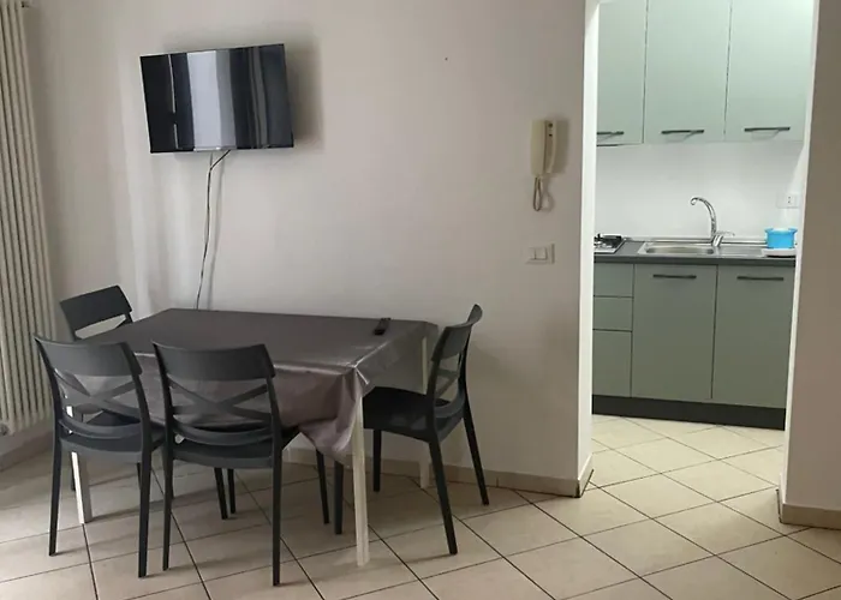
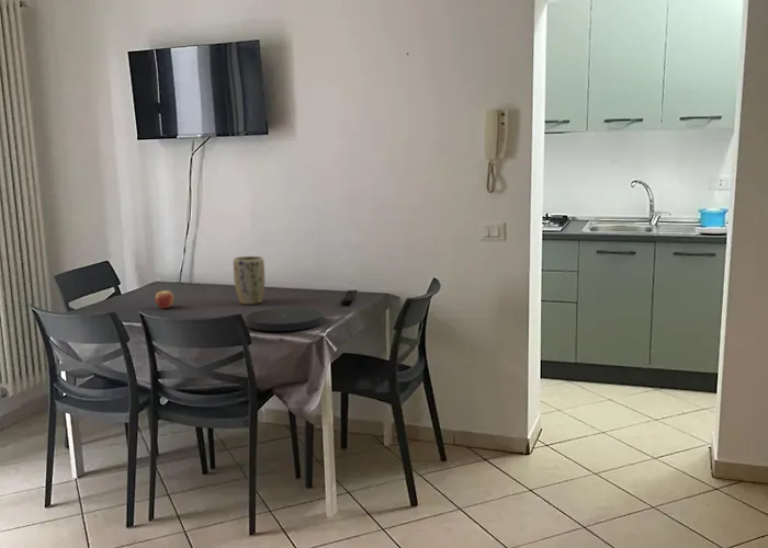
+ plate [245,307,324,332]
+ fruit [154,289,174,309]
+ plant pot [233,255,266,306]
